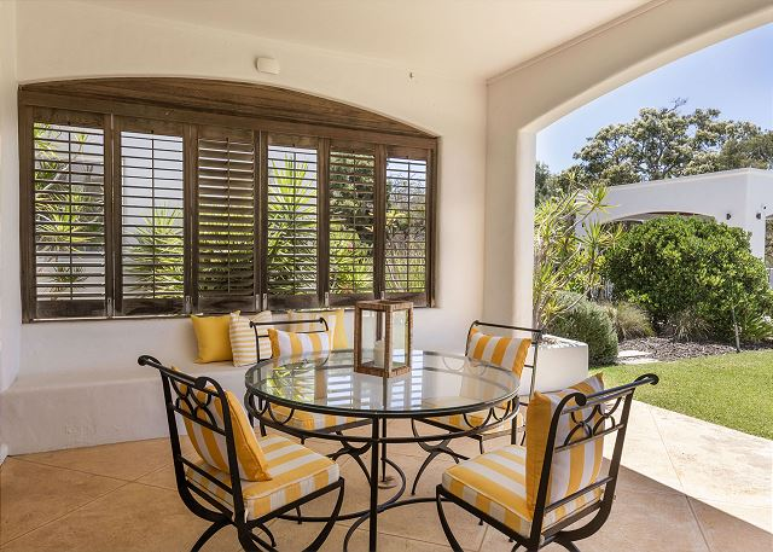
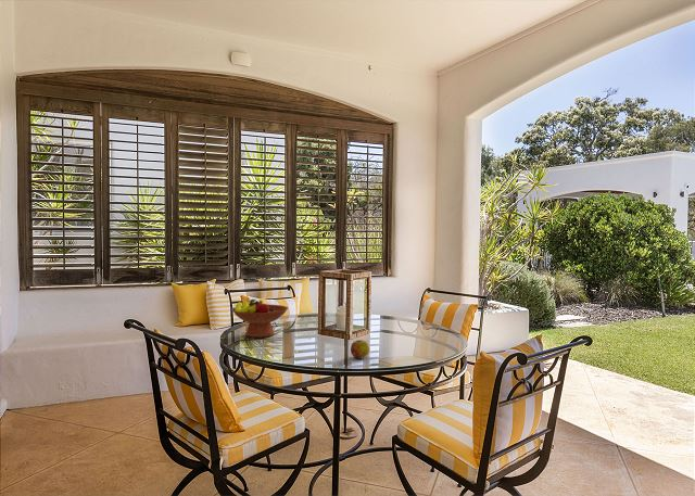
+ fruit bowl [230,298,289,339]
+ fruit [350,339,370,359]
